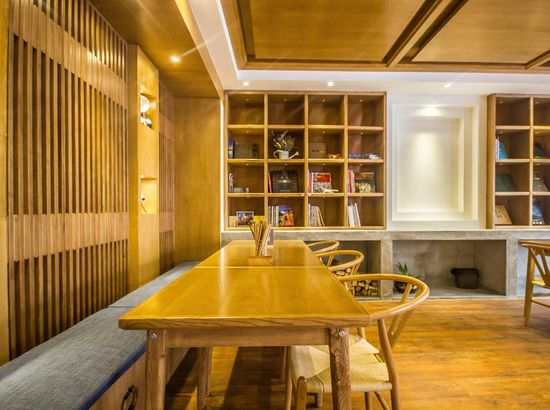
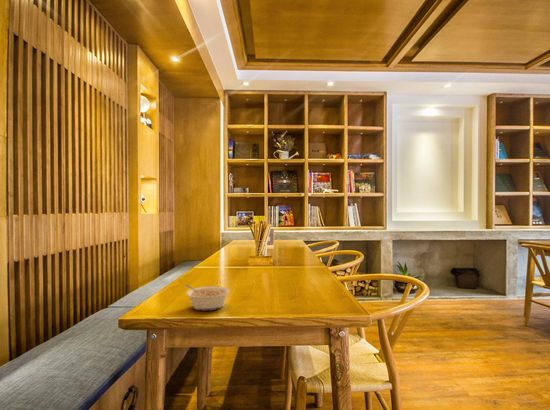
+ legume [184,284,231,312]
